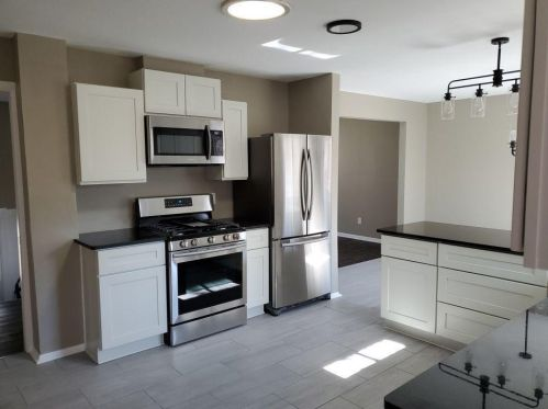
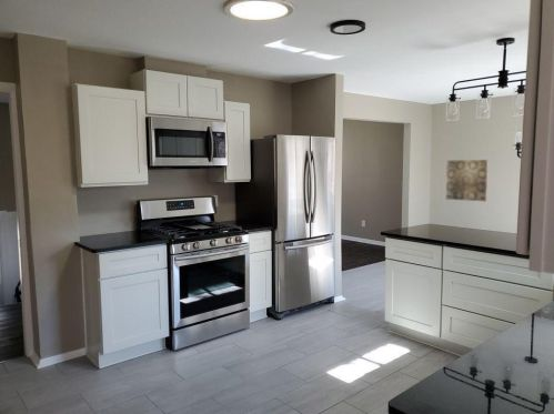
+ wall art [445,159,490,202]
